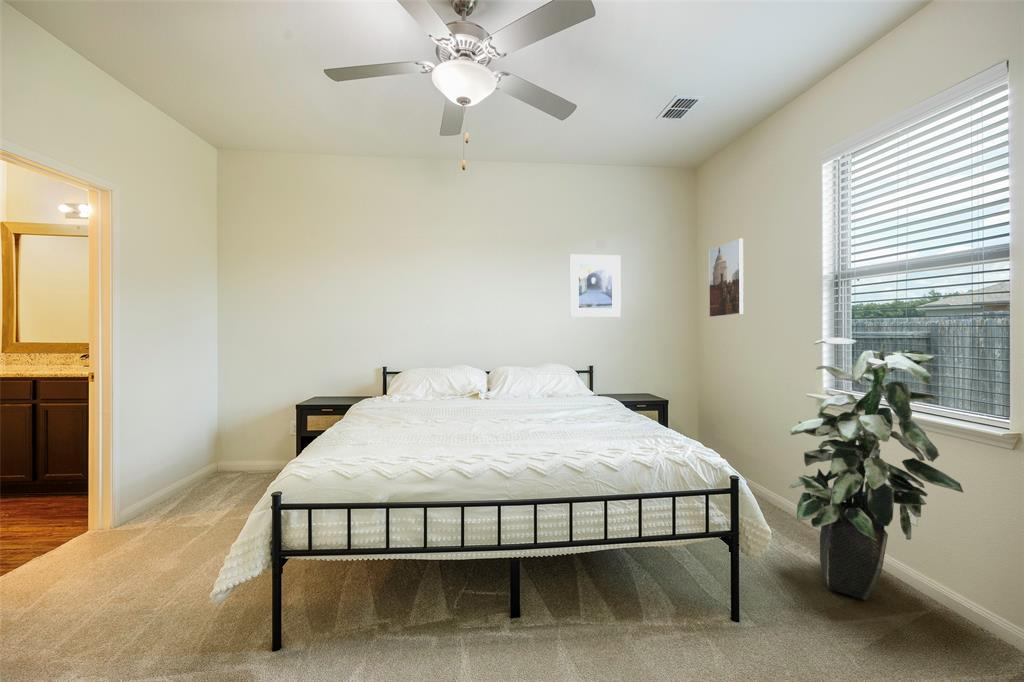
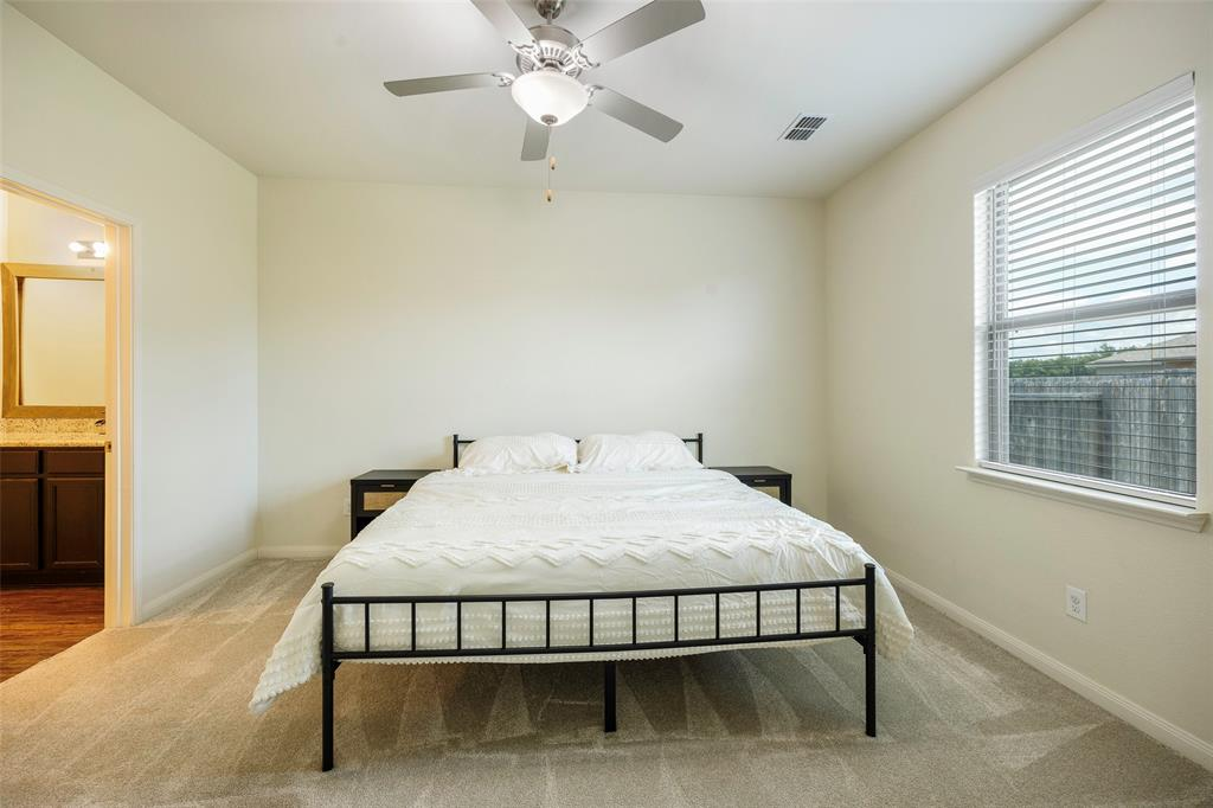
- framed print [708,238,744,318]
- indoor plant [787,337,965,601]
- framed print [569,254,622,318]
